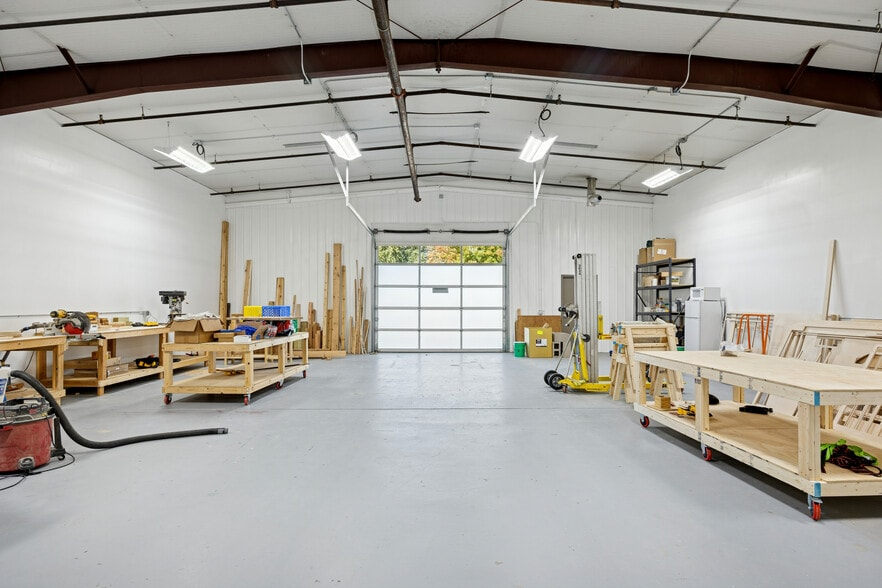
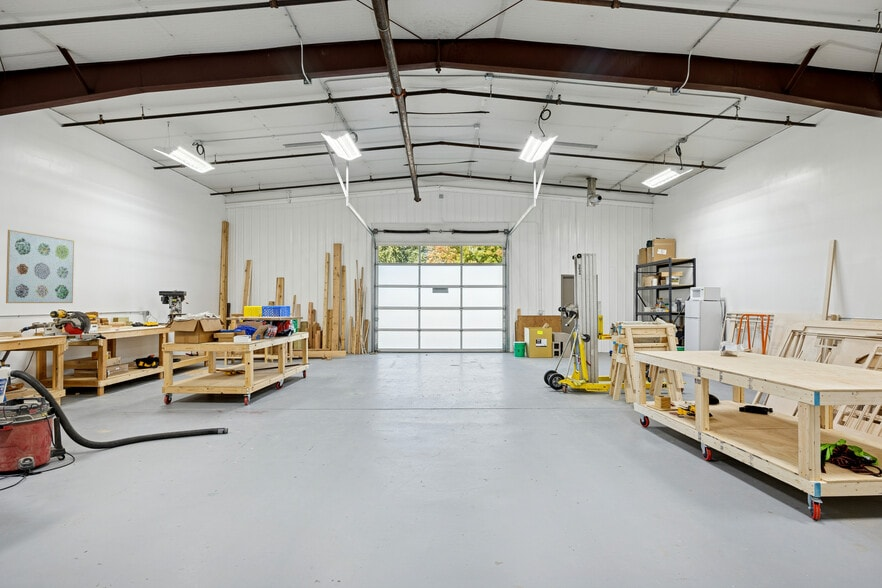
+ wall art [5,229,75,304]
